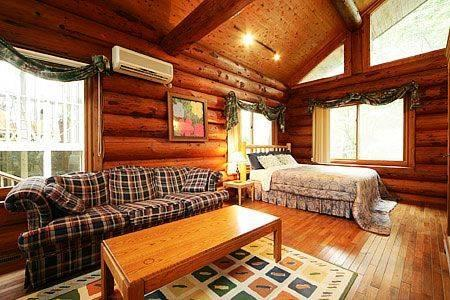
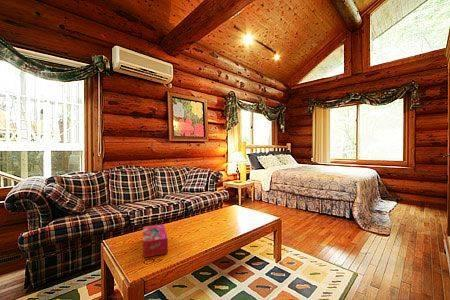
+ tissue box [142,223,169,259]
